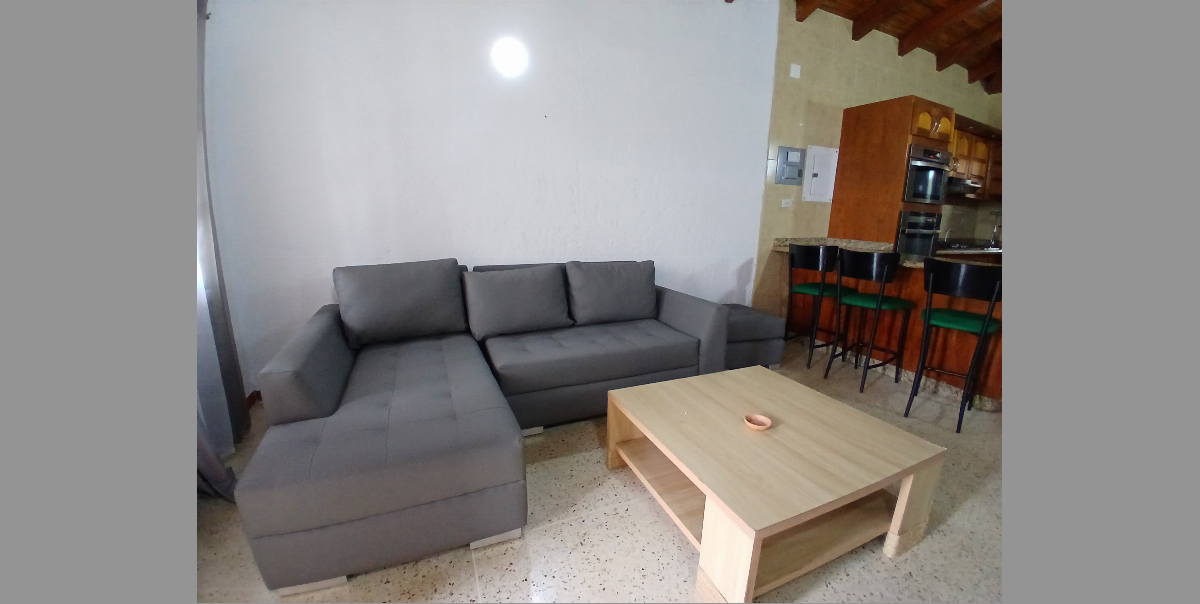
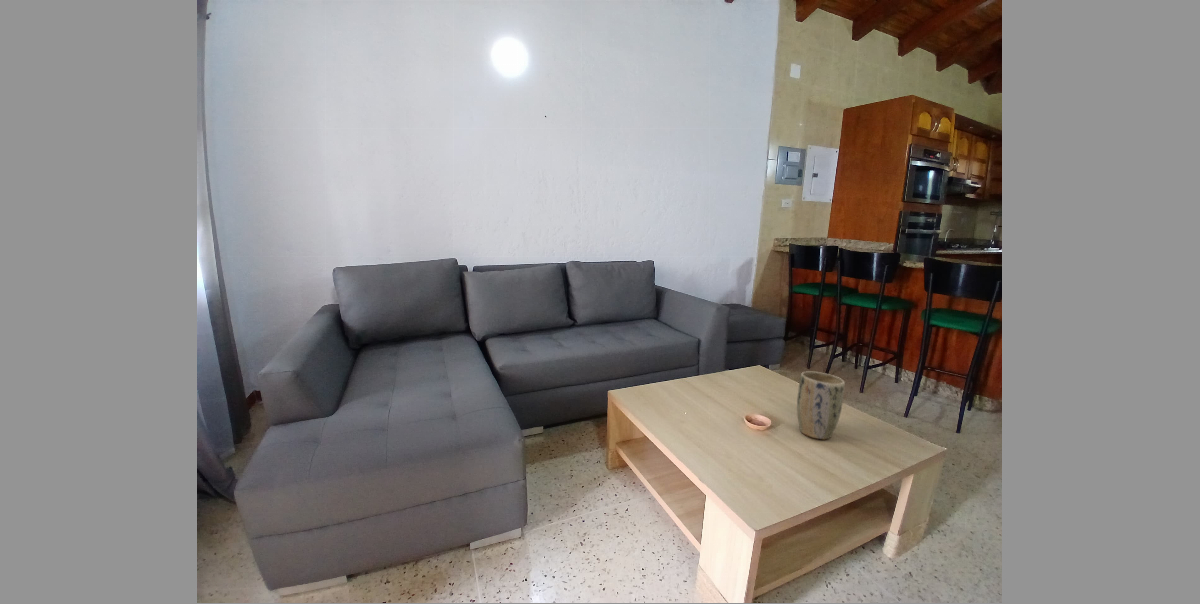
+ plant pot [796,371,846,440]
